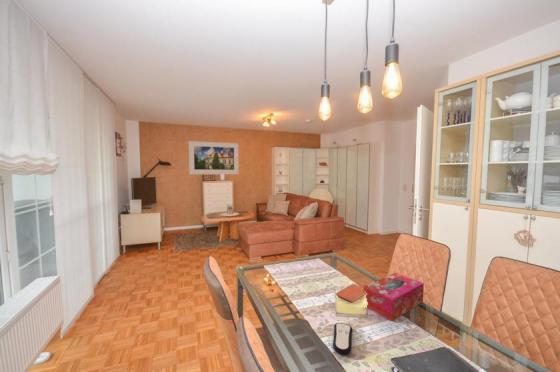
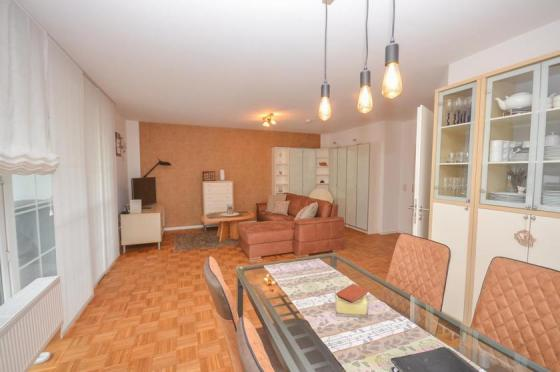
- tissue box [363,272,425,322]
- remote control [332,322,353,355]
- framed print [188,140,240,175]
